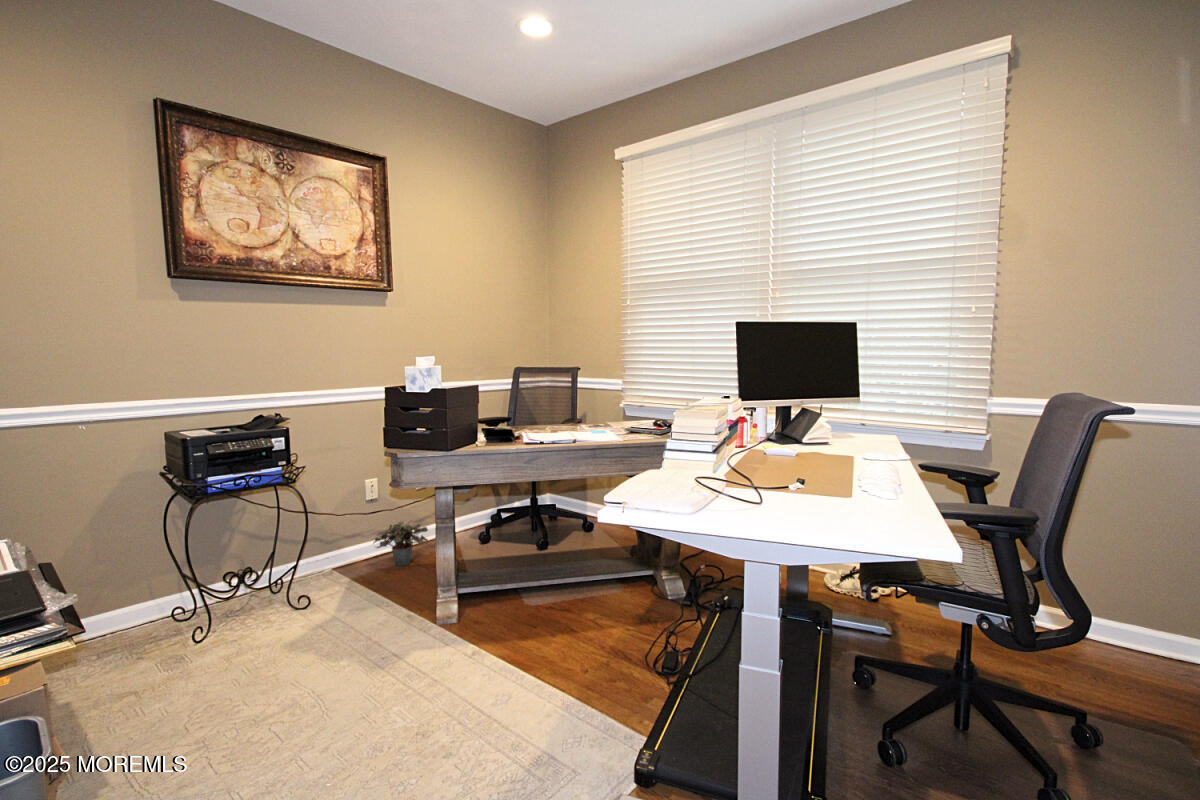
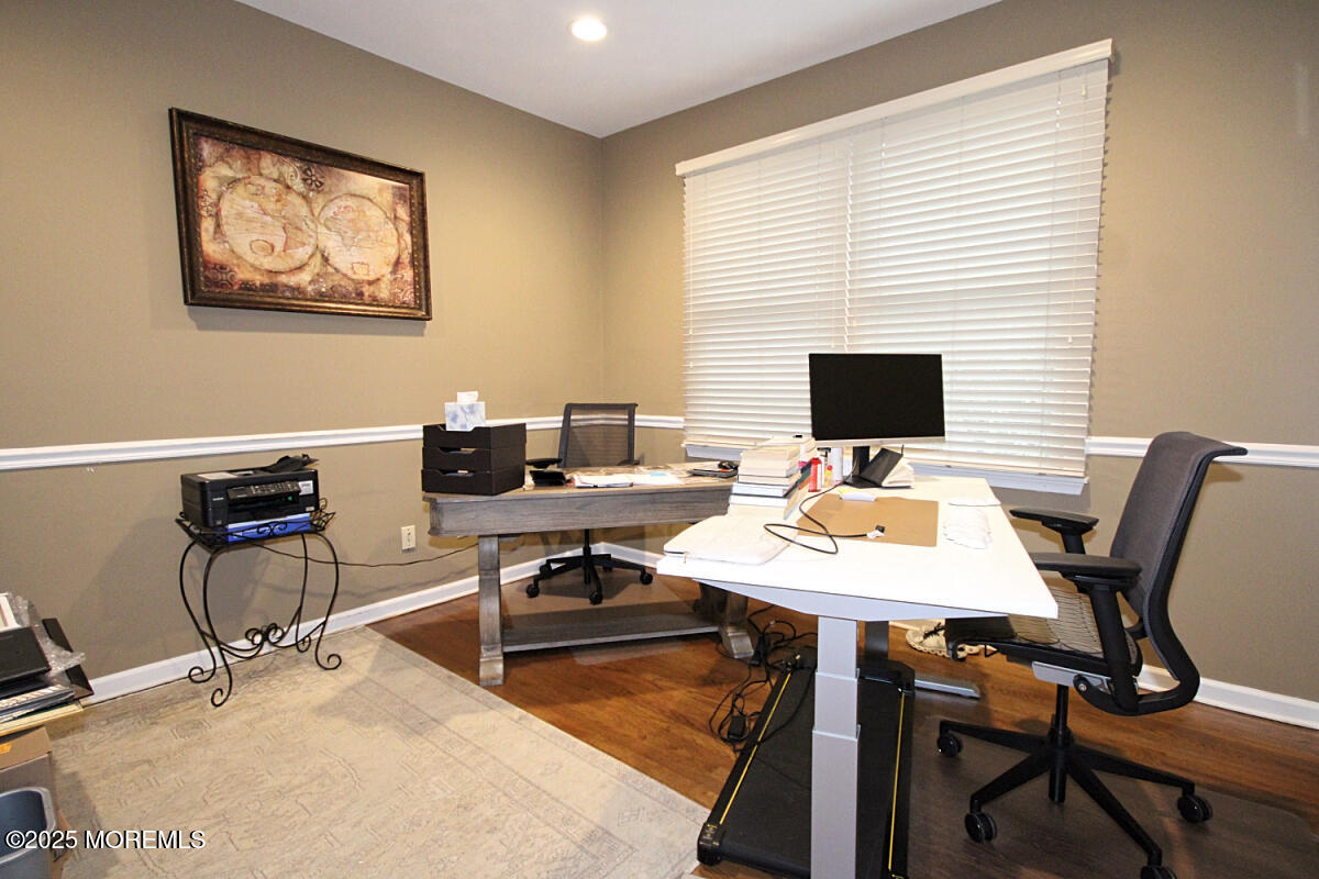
- potted plant [372,521,429,567]
